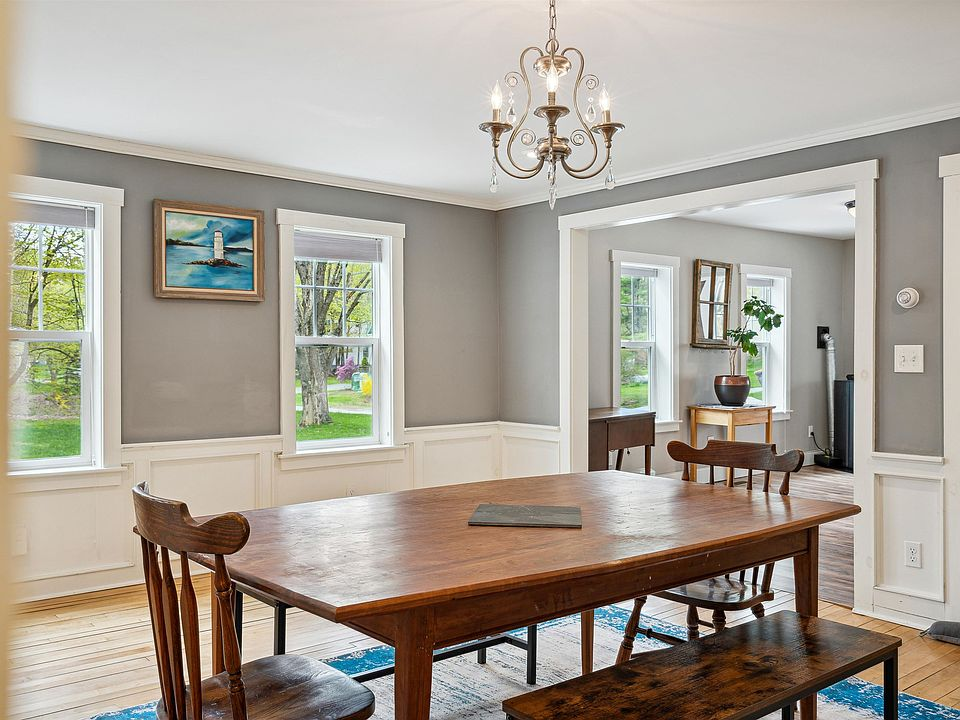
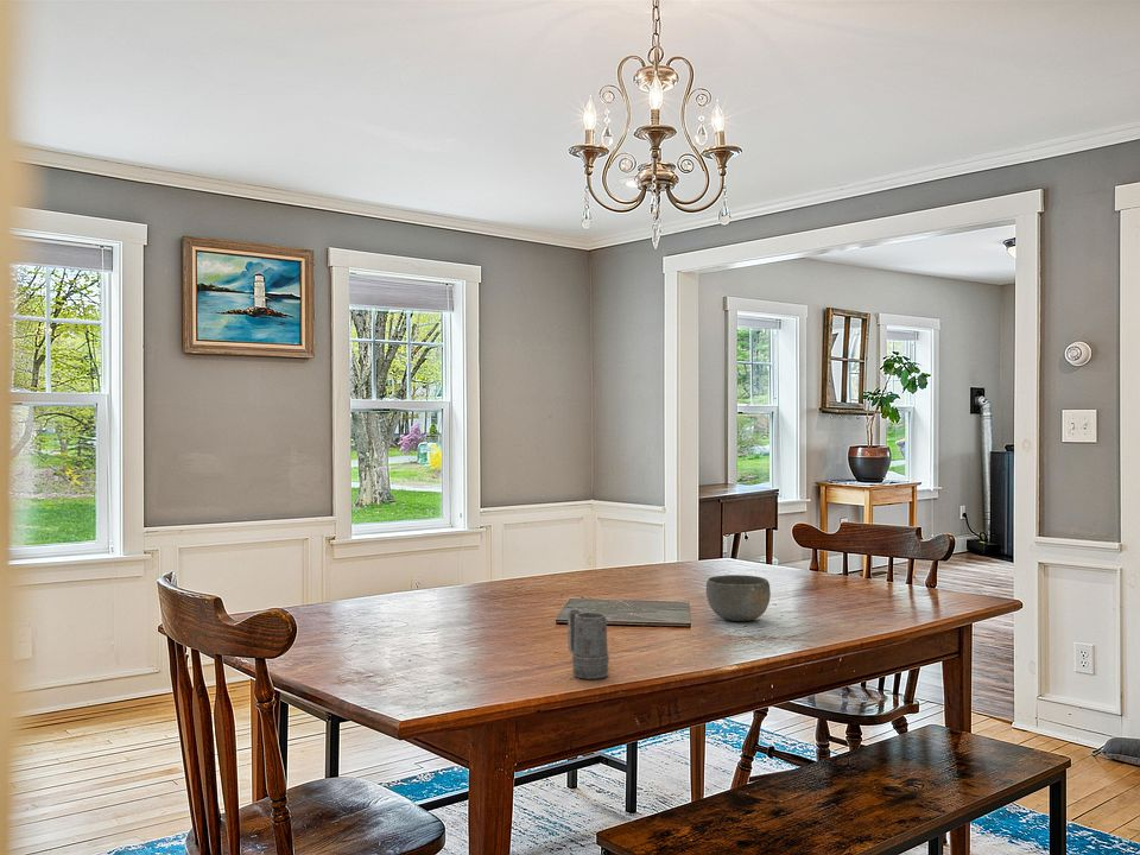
+ bowl [705,574,772,622]
+ mug [566,608,610,680]
